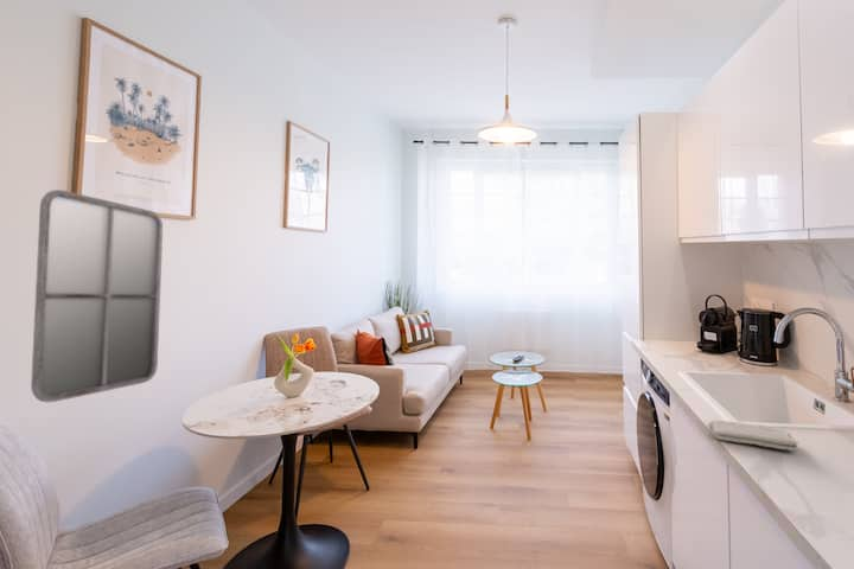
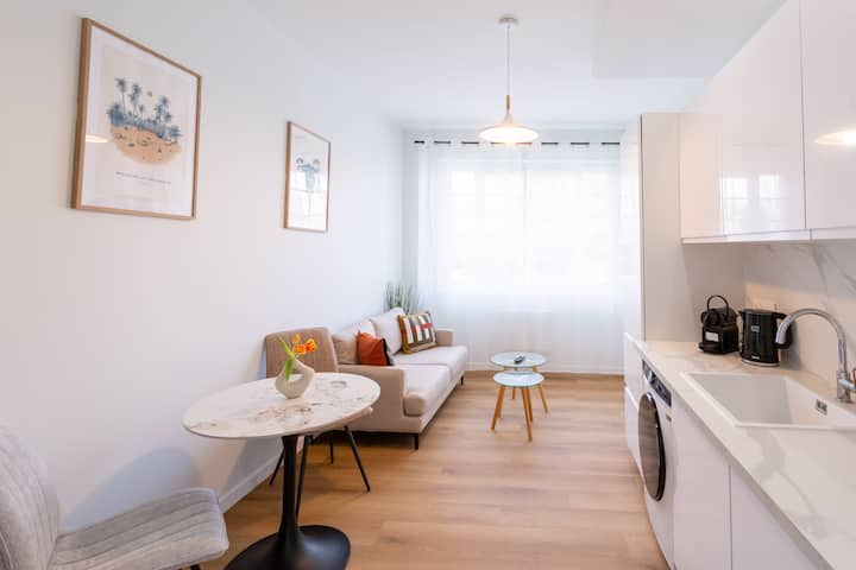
- home mirror [30,188,164,403]
- washcloth [708,420,801,453]
